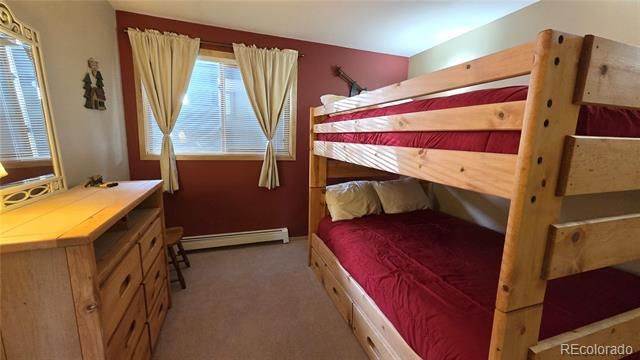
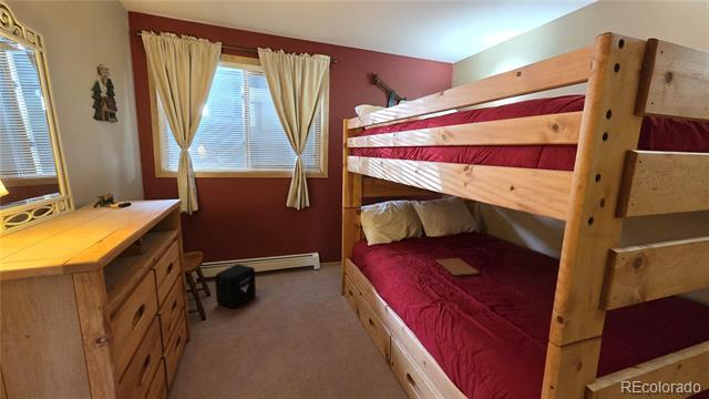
+ book [435,257,481,277]
+ air purifier [214,263,257,309]
